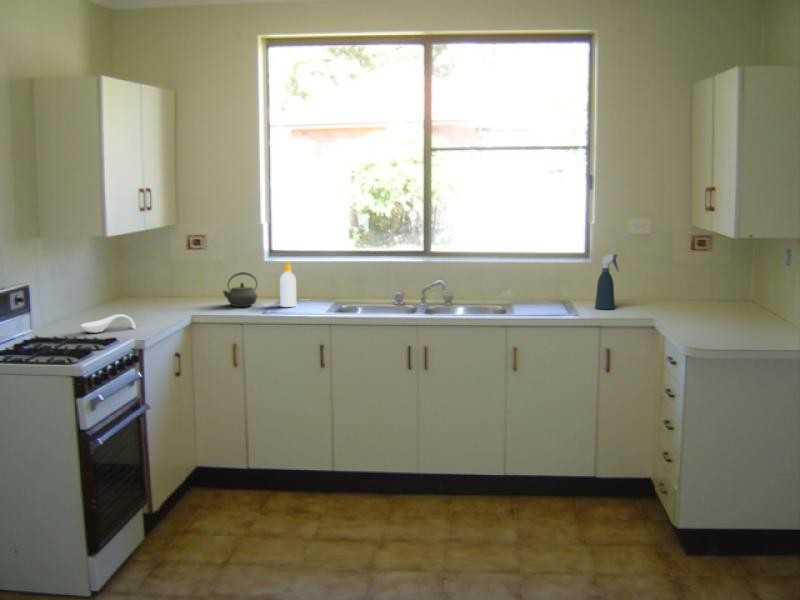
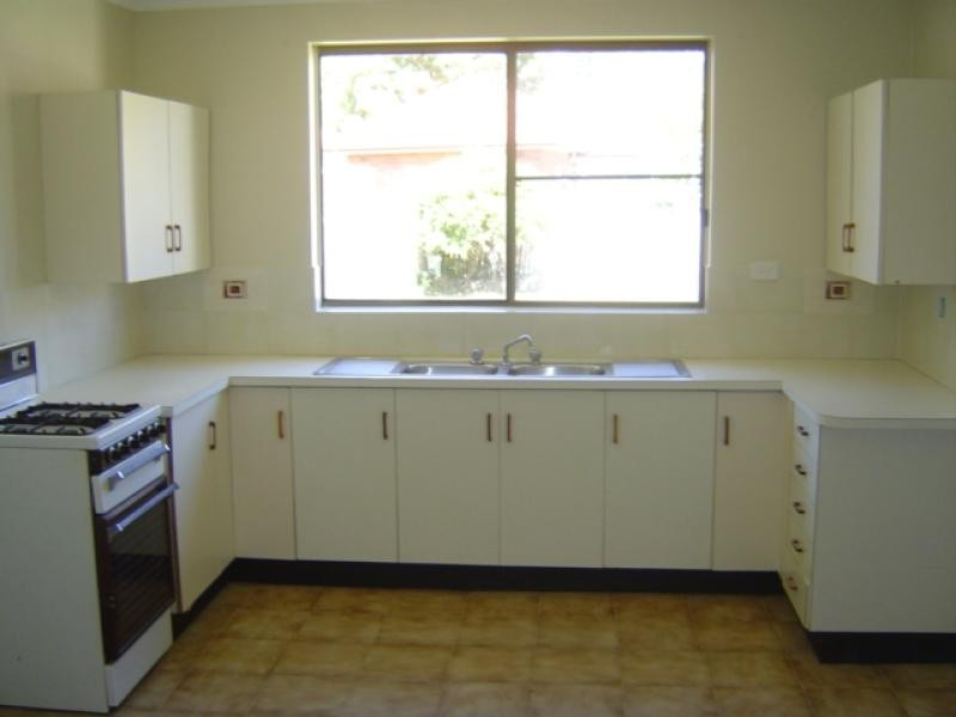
- soap bottle [279,260,297,308]
- kettle [221,271,258,308]
- spoon rest [80,313,137,334]
- spray bottle [594,253,620,310]
